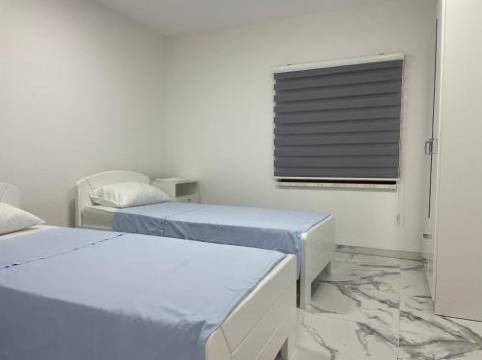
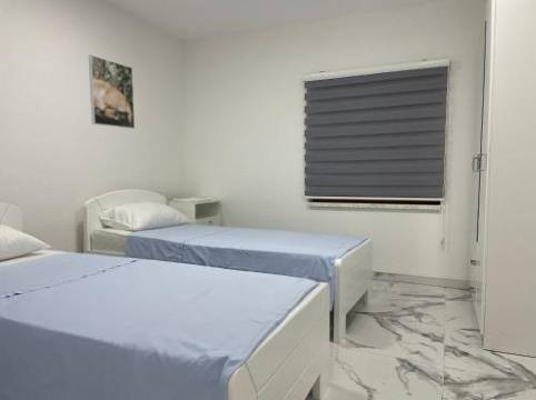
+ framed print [88,53,136,130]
